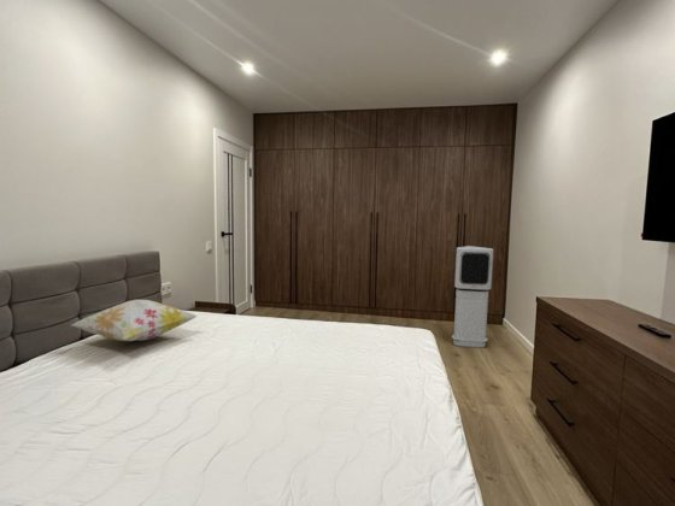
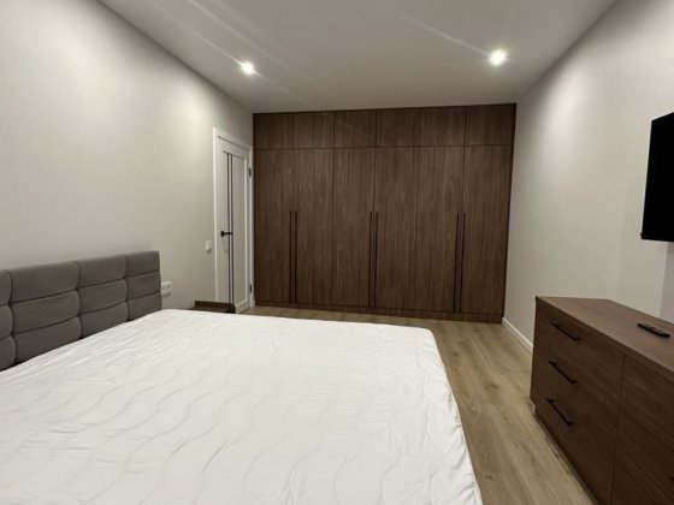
- air purifier [451,245,494,348]
- decorative pillow [71,299,198,342]
